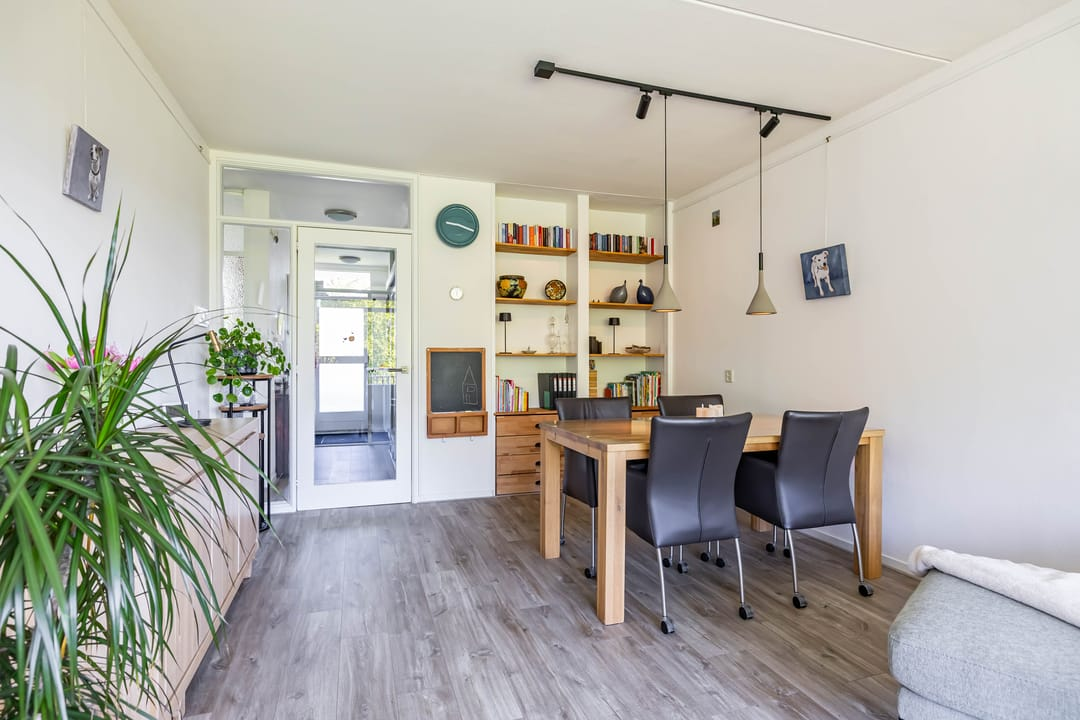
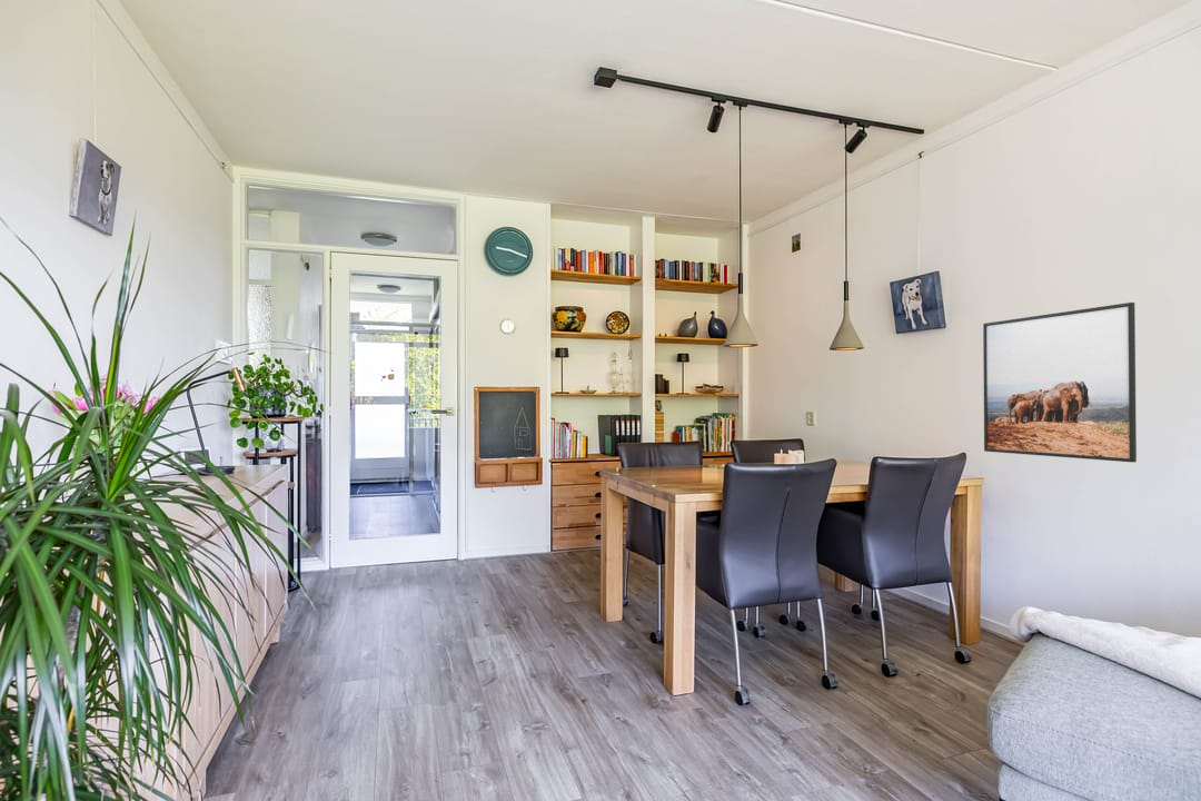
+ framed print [982,301,1138,464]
